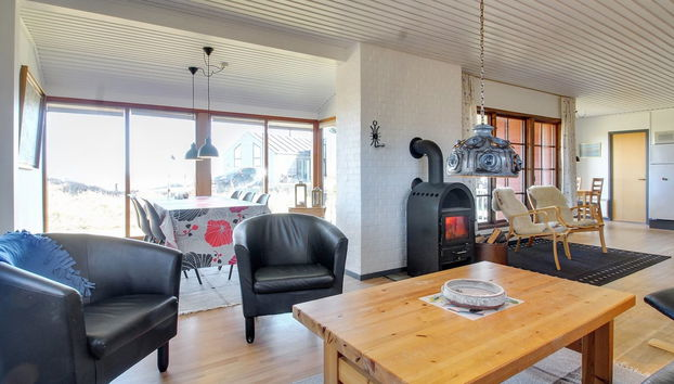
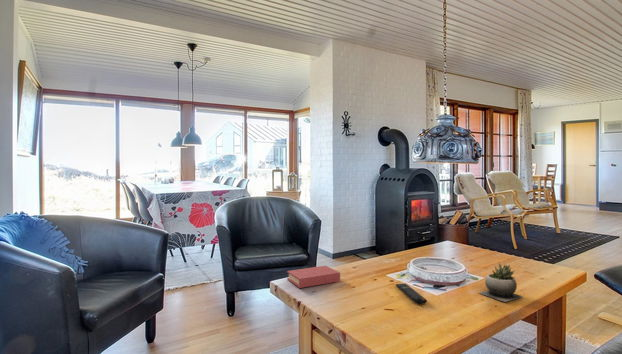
+ succulent plant [479,262,524,303]
+ remote control [395,283,428,305]
+ book [286,265,341,289]
